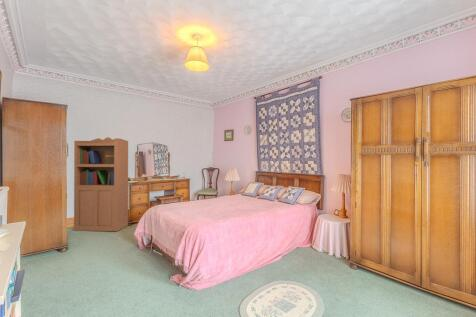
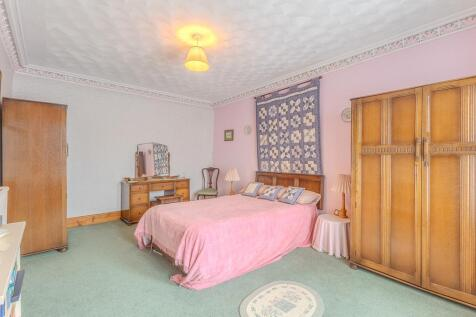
- bookcase [73,136,129,232]
